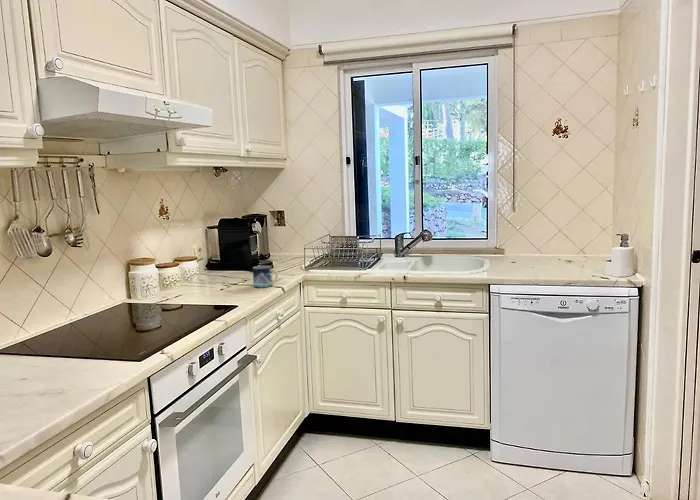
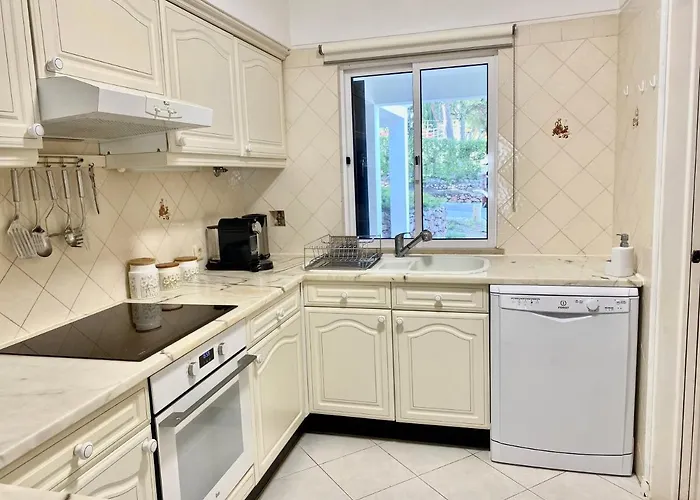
- mug [252,265,279,288]
